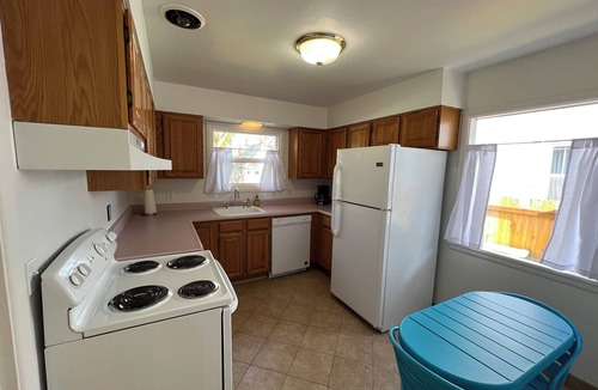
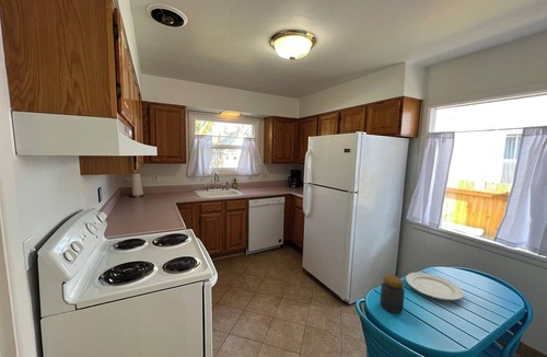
+ chinaware [405,272,465,301]
+ jar [379,274,406,314]
